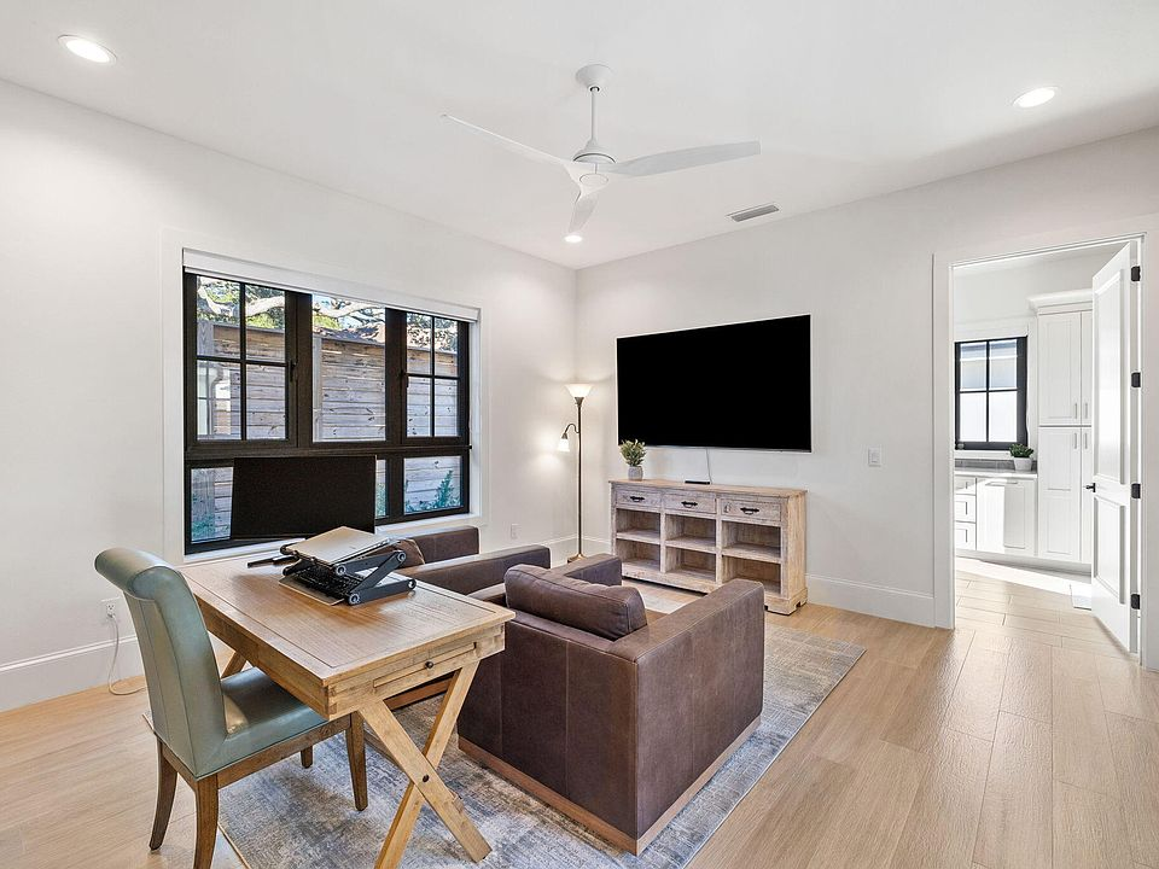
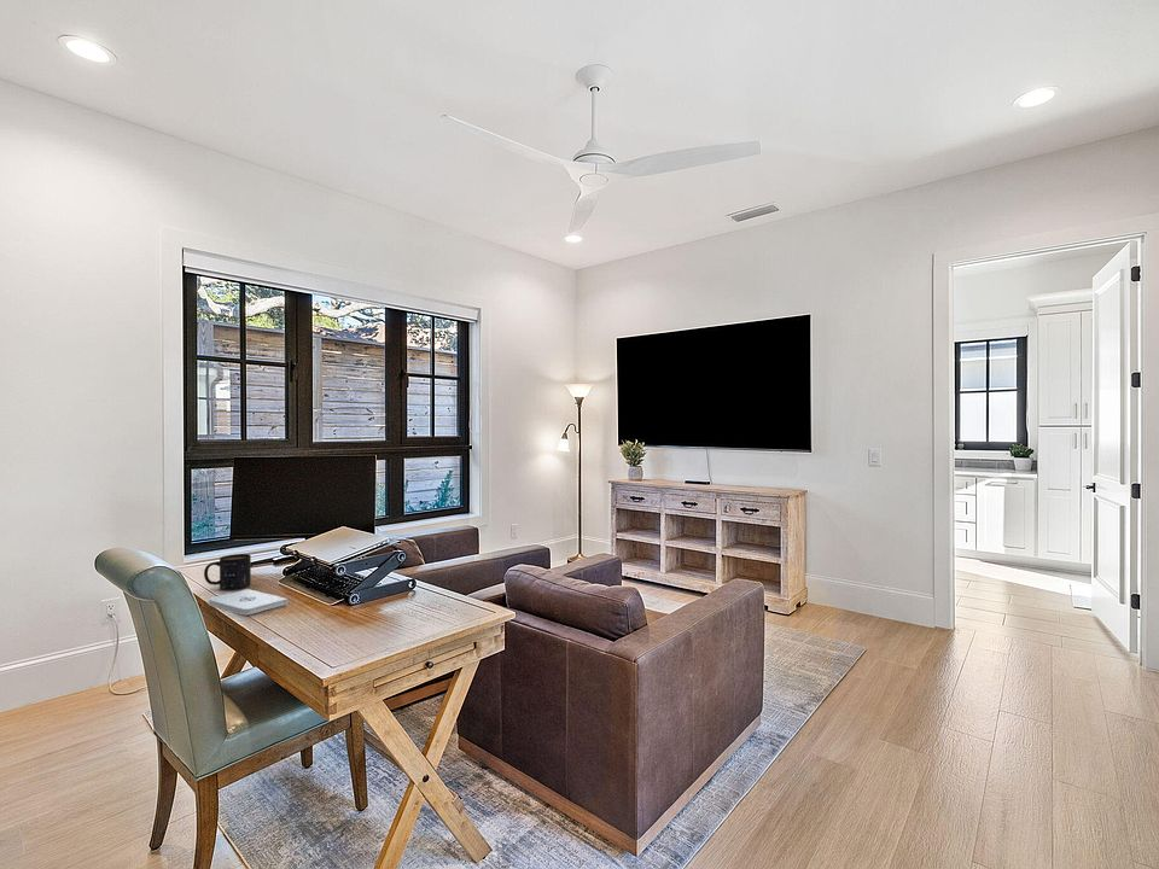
+ mug [203,553,252,591]
+ notepad [206,588,289,617]
